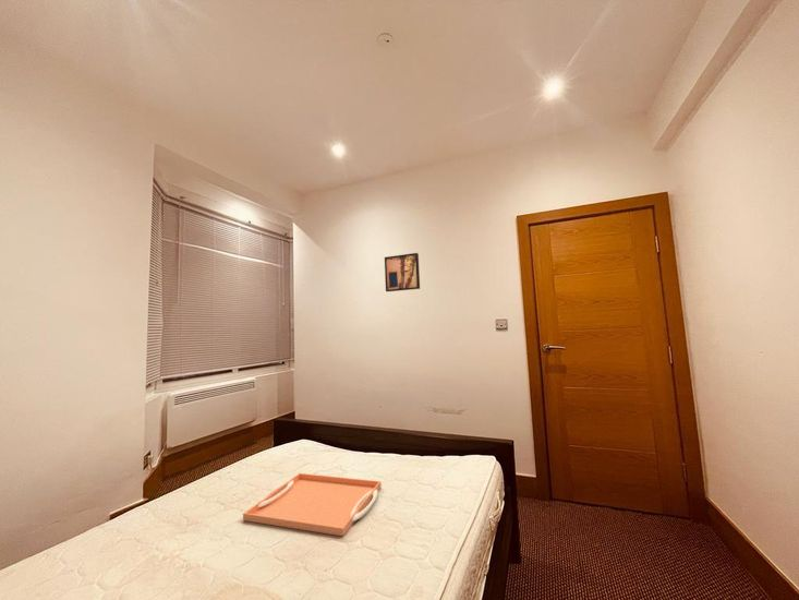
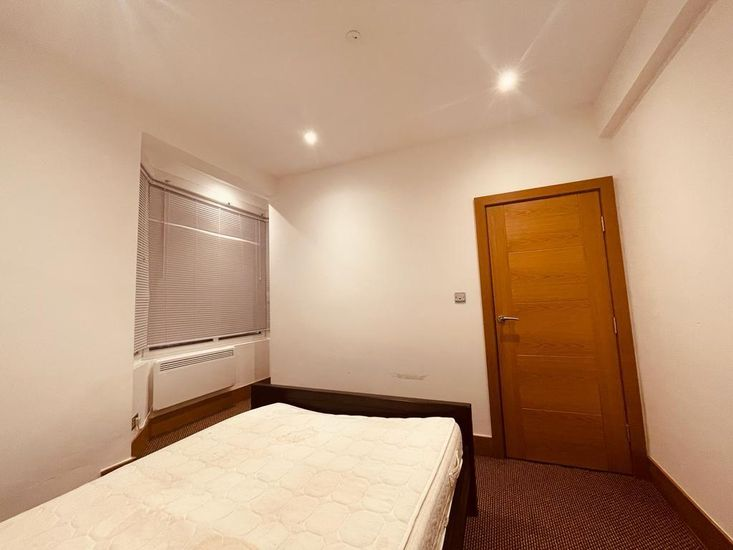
- wall art [384,252,421,292]
- serving tray [242,472,383,537]
